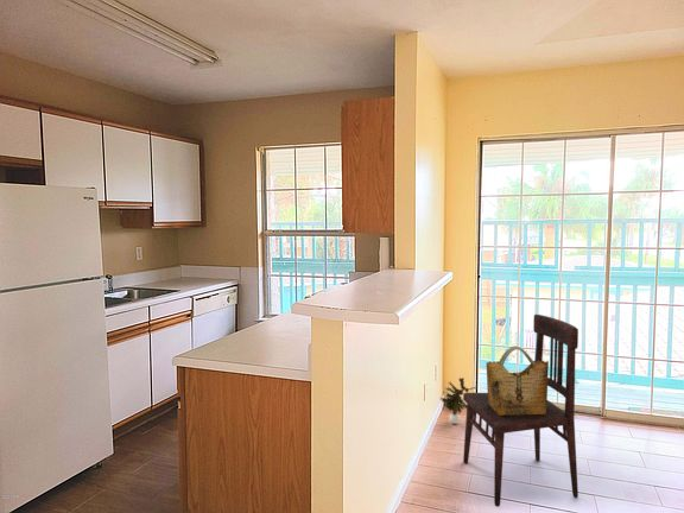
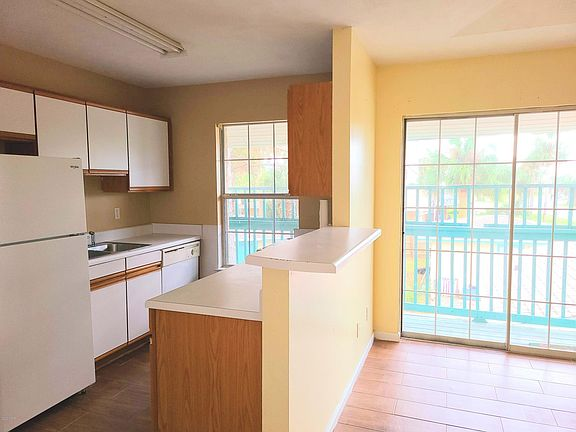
- potted plant [439,376,479,425]
- grocery bag [486,344,550,416]
- dining chair [462,314,580,508]
